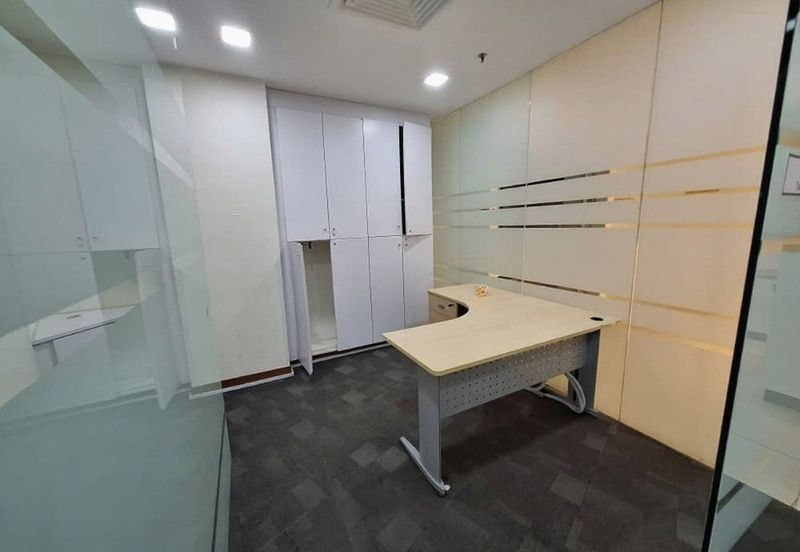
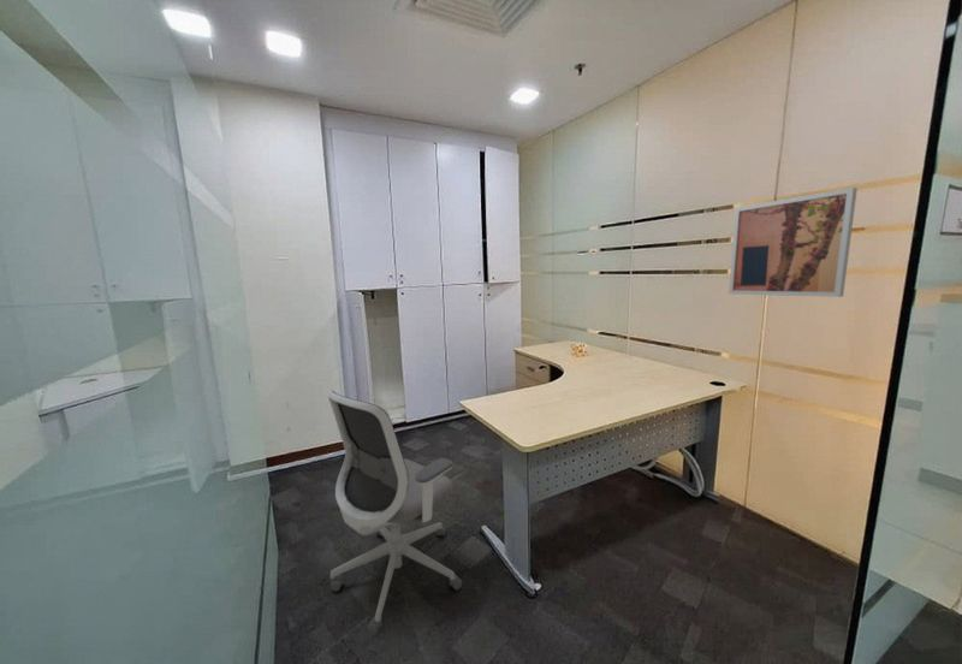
+ office chair [327,390,463,636]
+ wall art [728,186,859,298]
